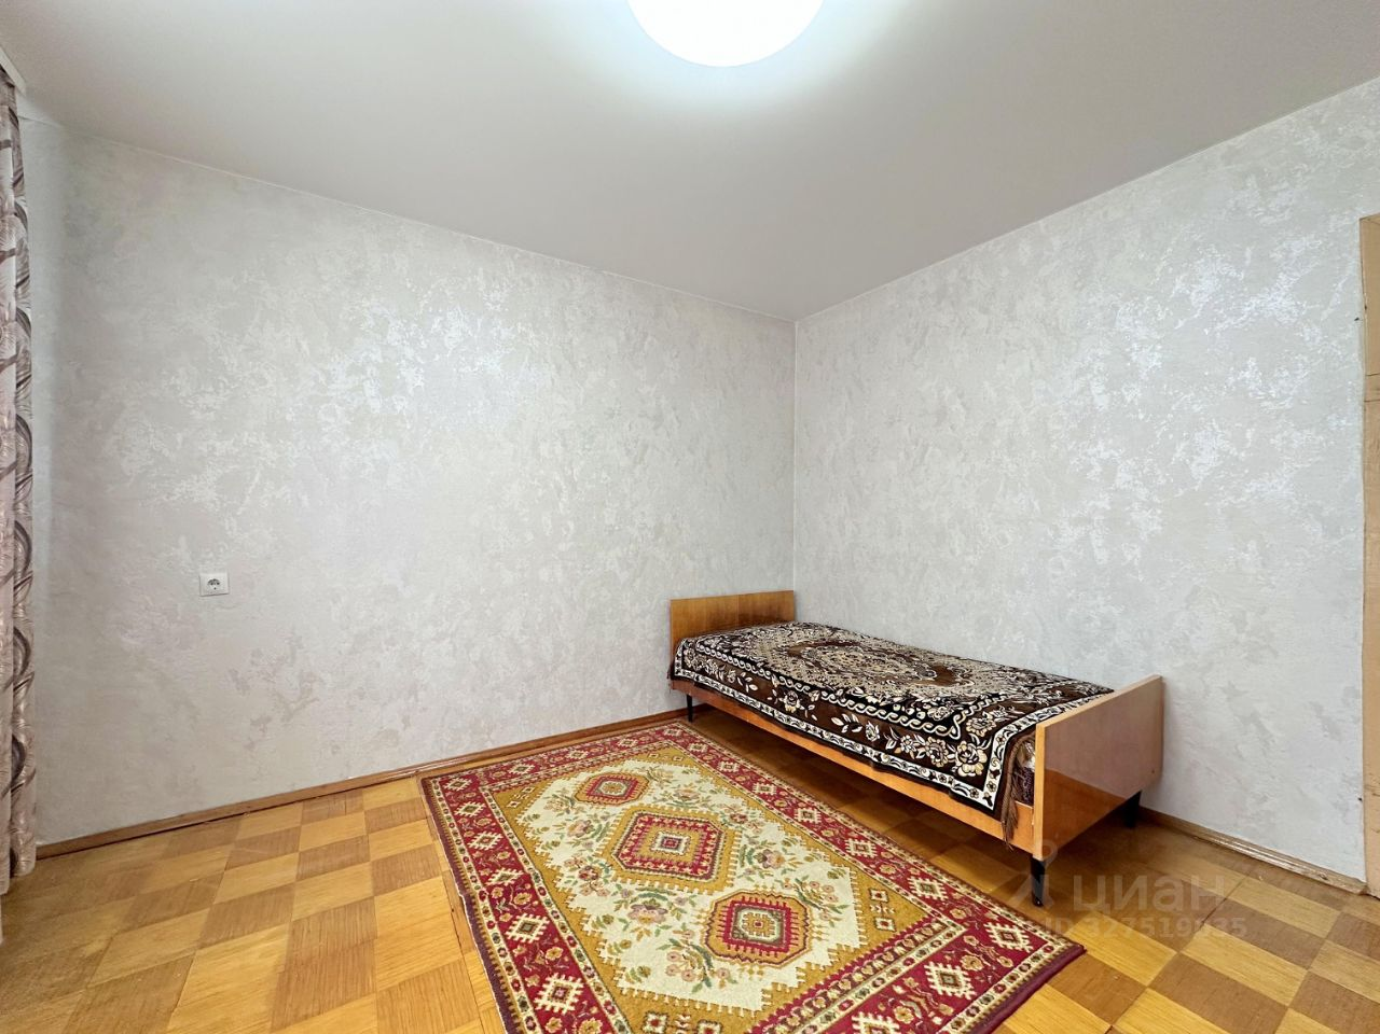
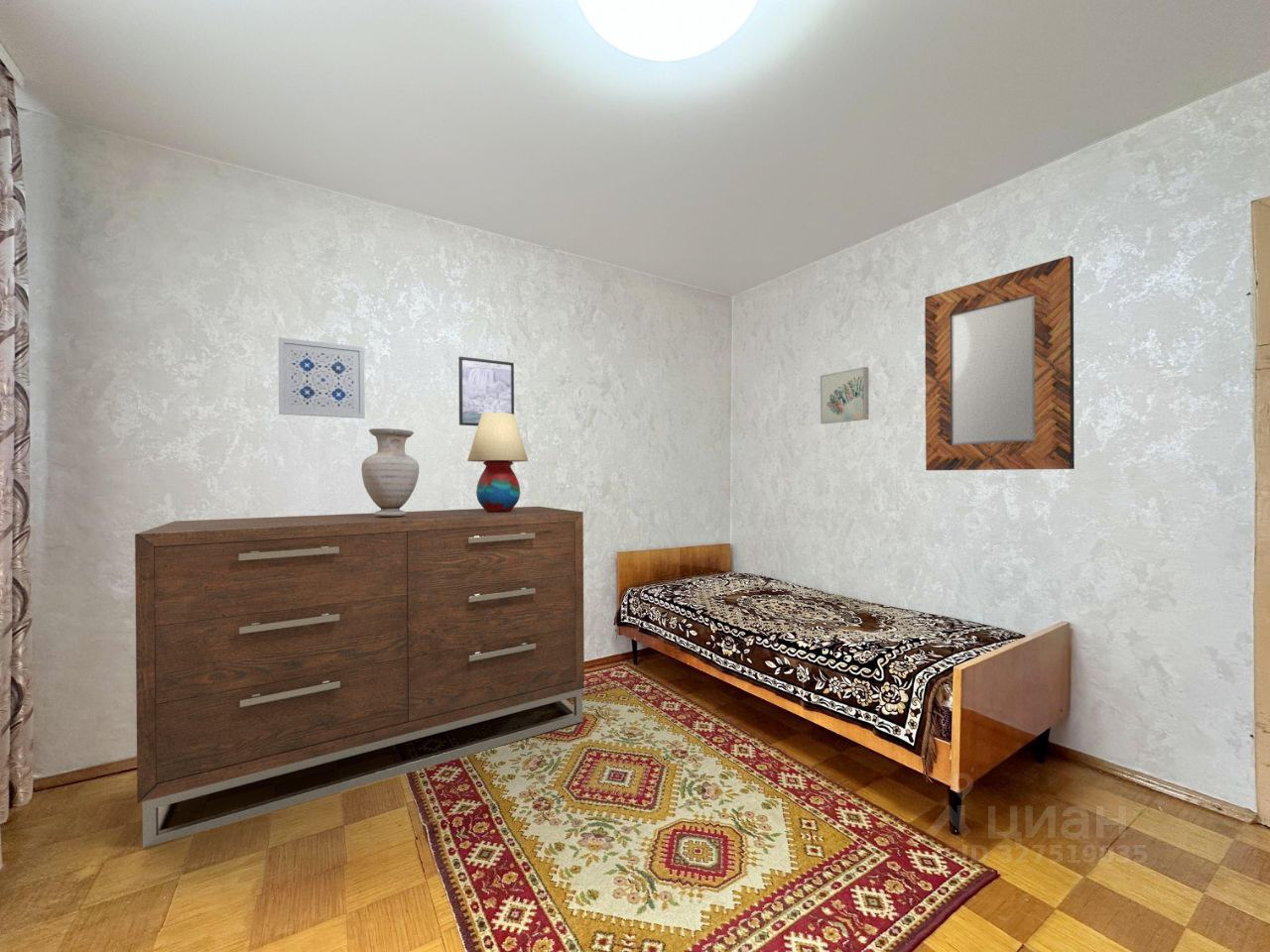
+ vase [360,427,420,517]
+ home mirror [924,255,1076,471]
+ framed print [457,356,515,426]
+ table lamp [466,413,529,513]
+ wall art [278,336,366,419]
+ dresser [134,506,585,849]
+ wall art [820,366,870,424]
